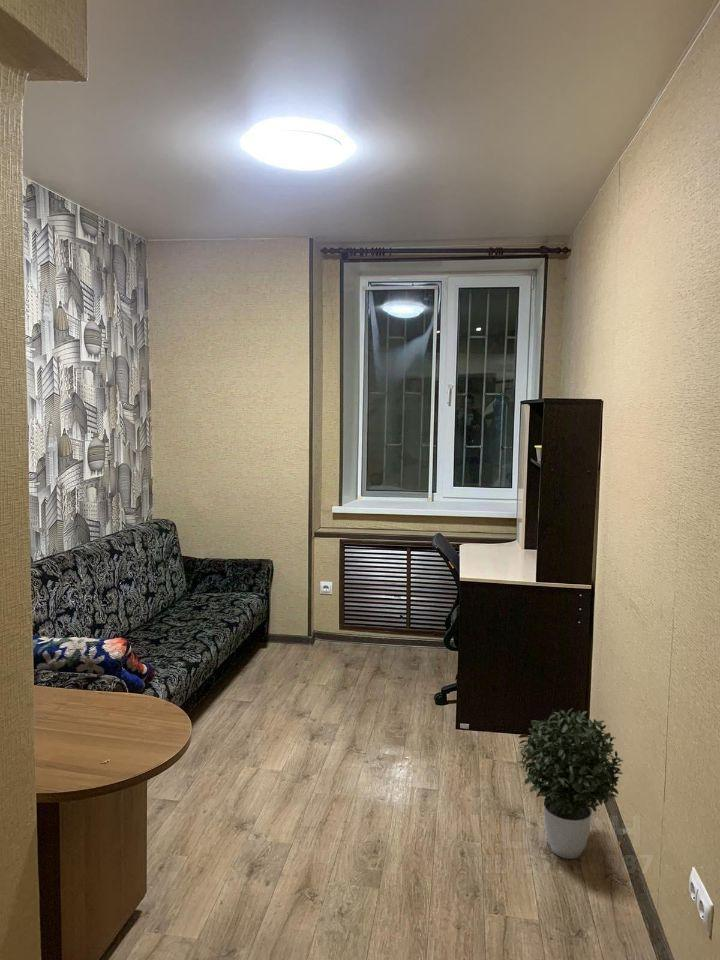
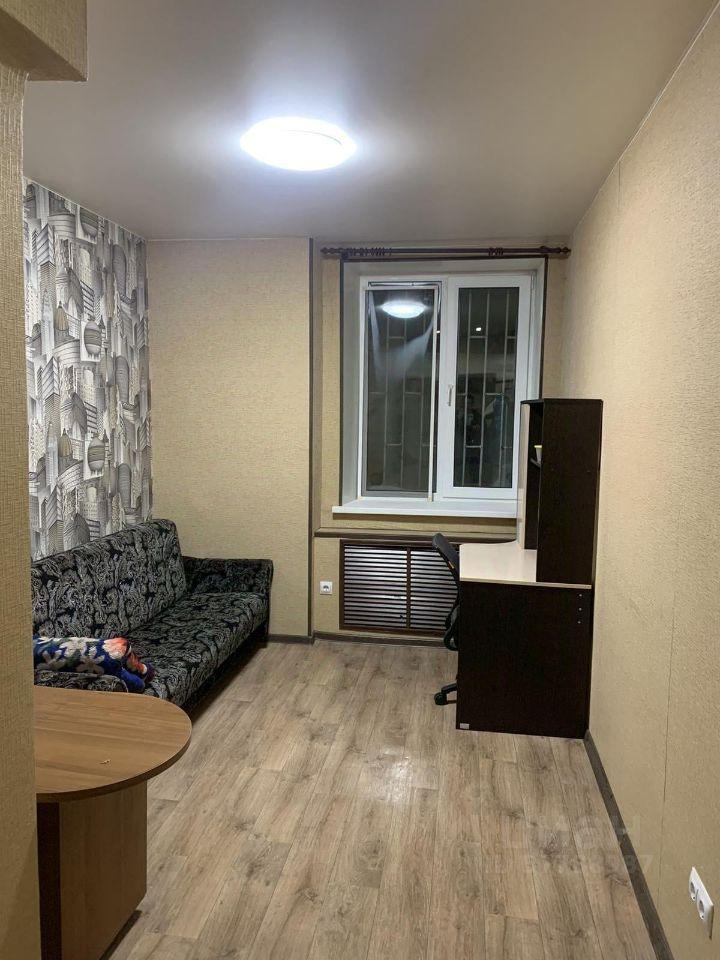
- potted plant [517,707,624,860]
